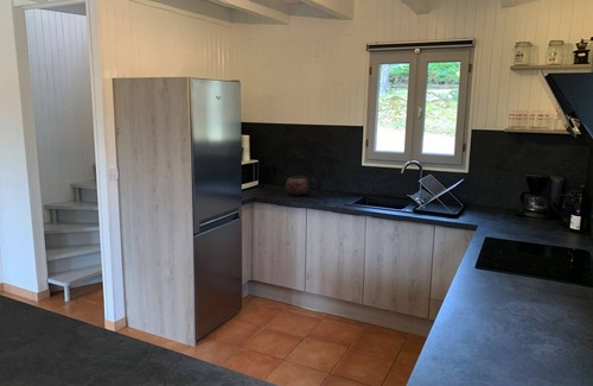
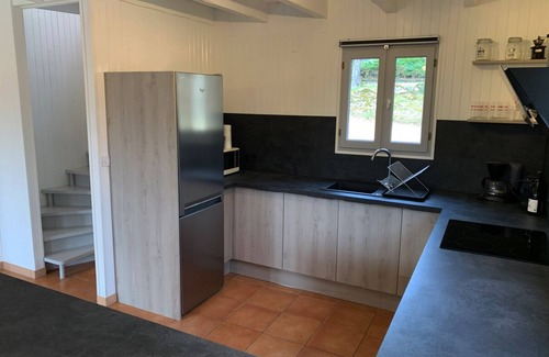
- bowl [285,176,310,197]
